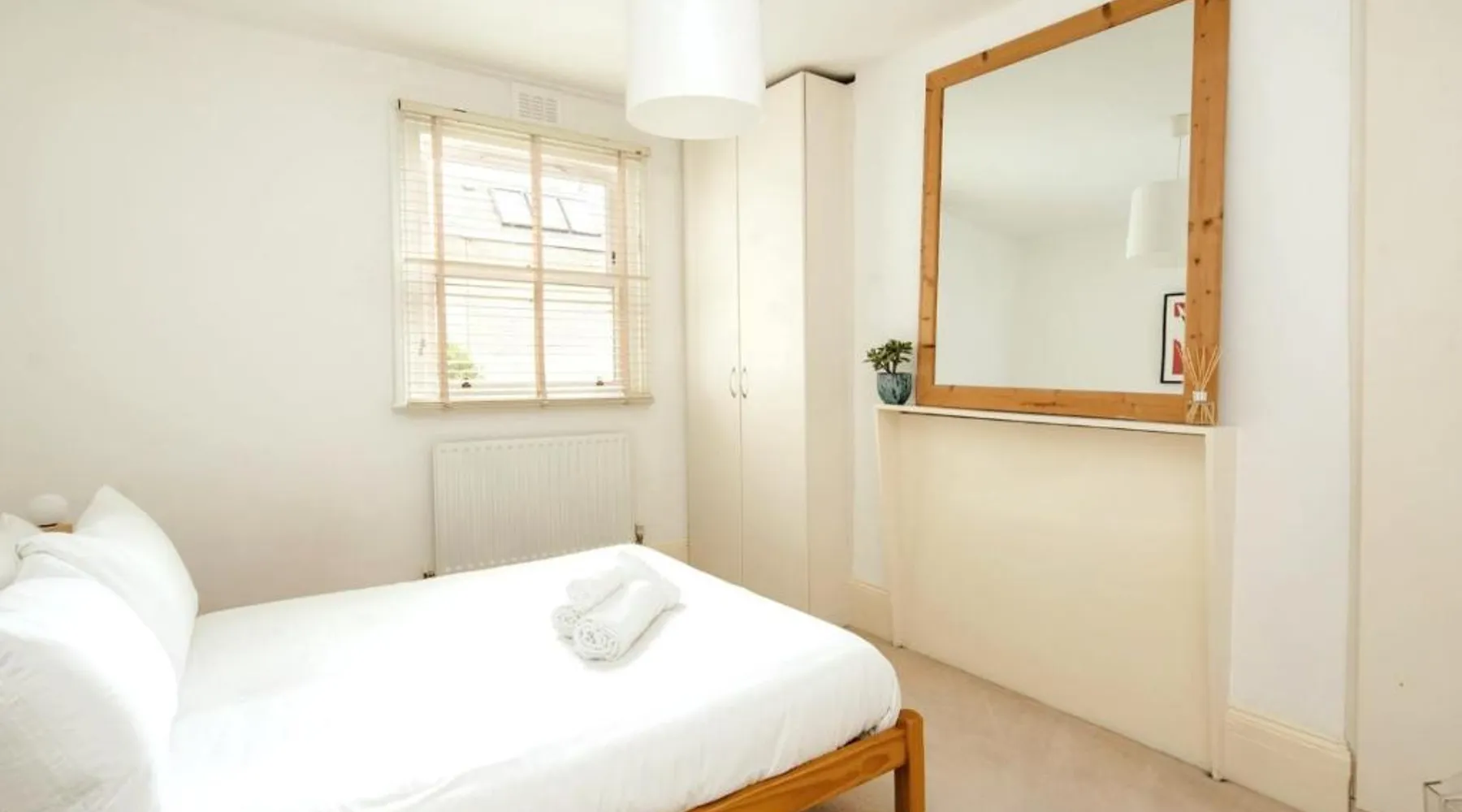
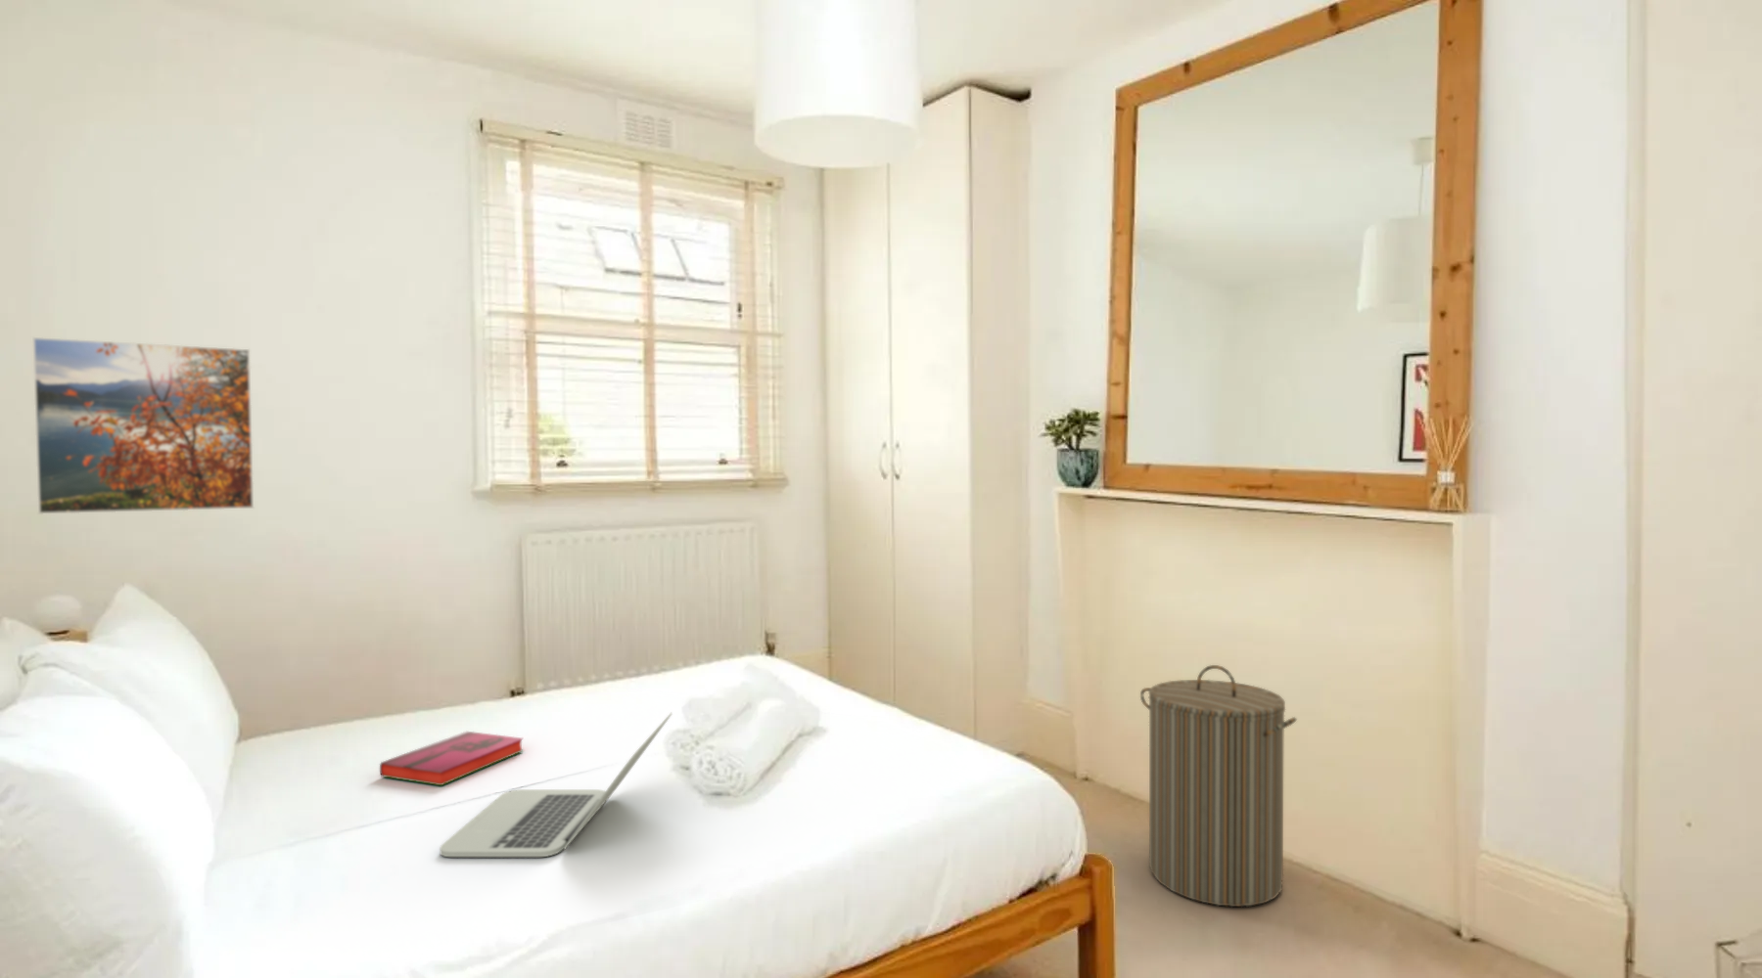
+ laundry hamper [1139,664,1298,908]
+ hardback book [378,730,524,786]
+ laptop [440,712,674,858]
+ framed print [31,336,254,515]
